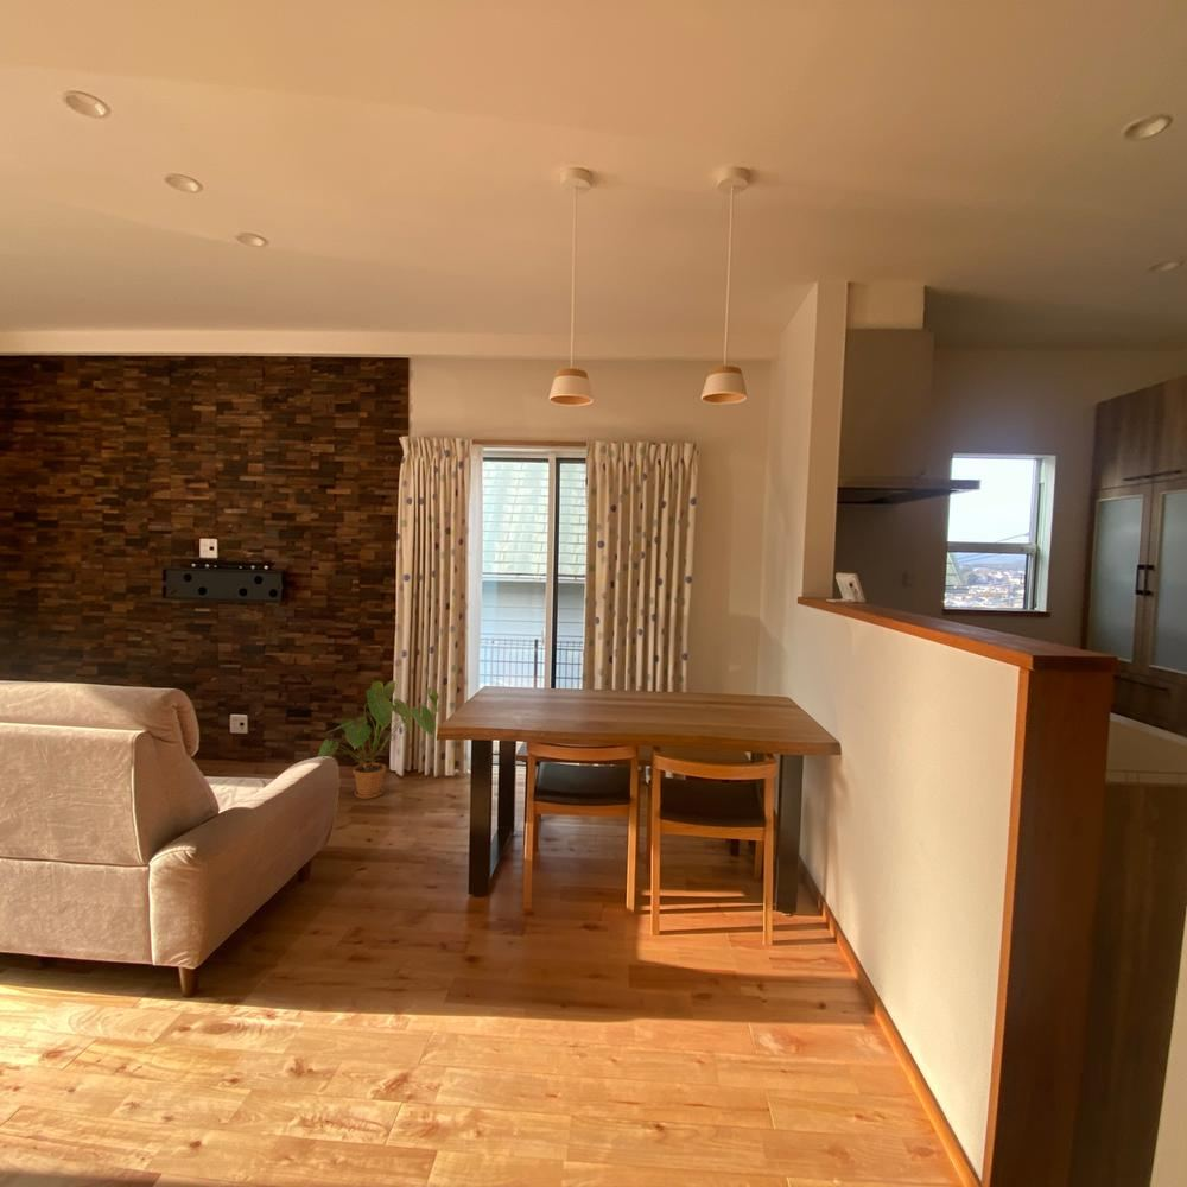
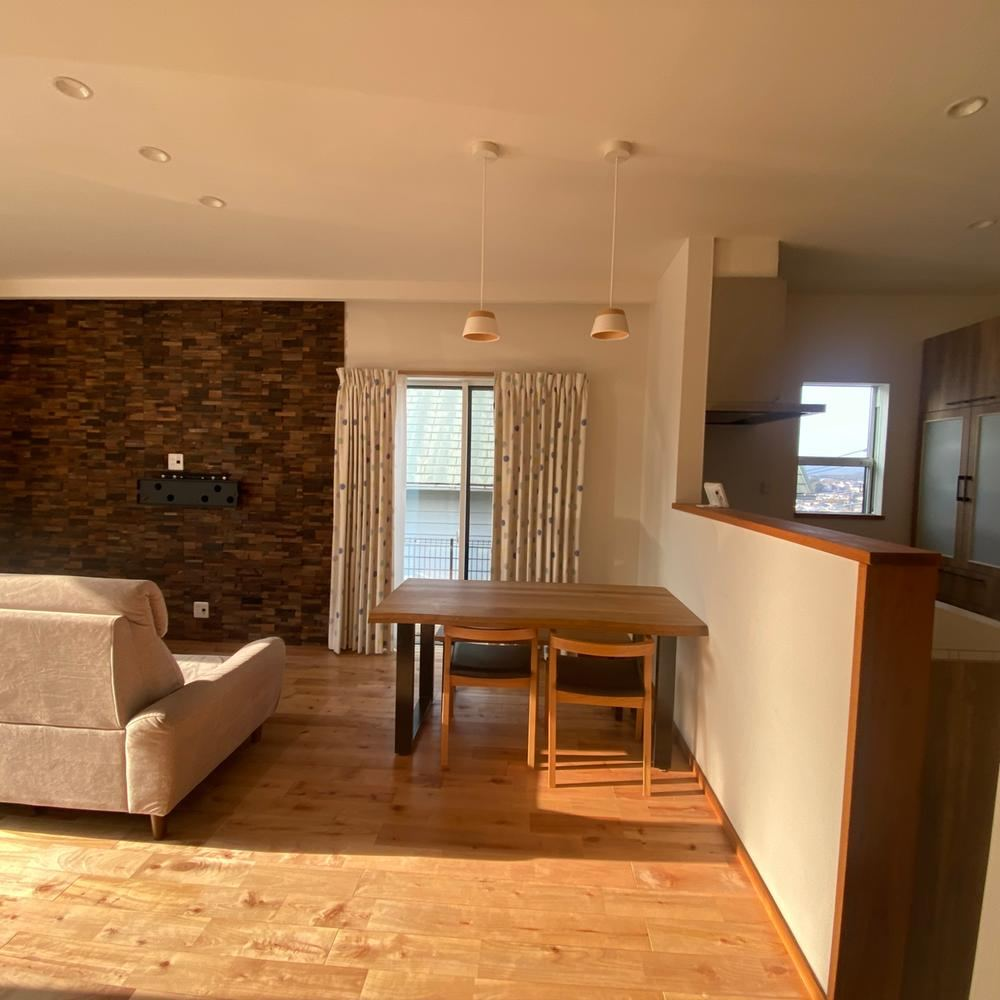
- house plant [318,679,440,800]
